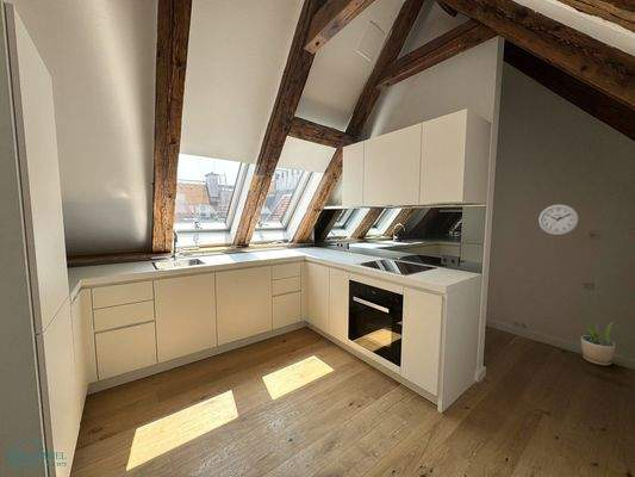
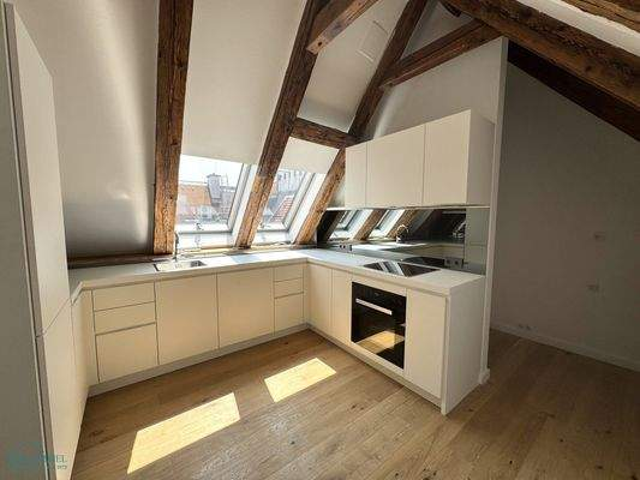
- potted plant [580,321,616,366]
- wall clock [537,204,580,236]
